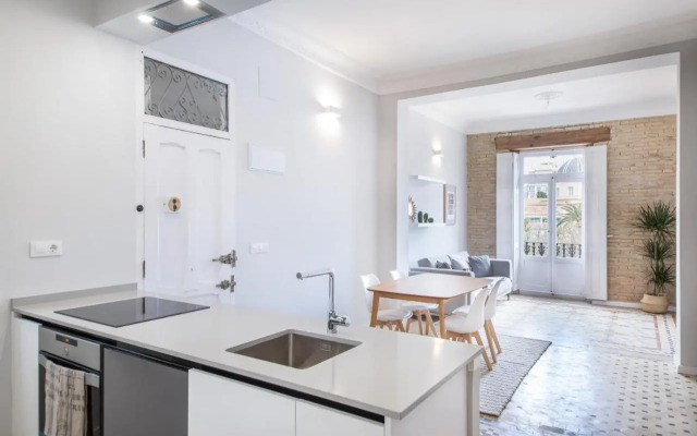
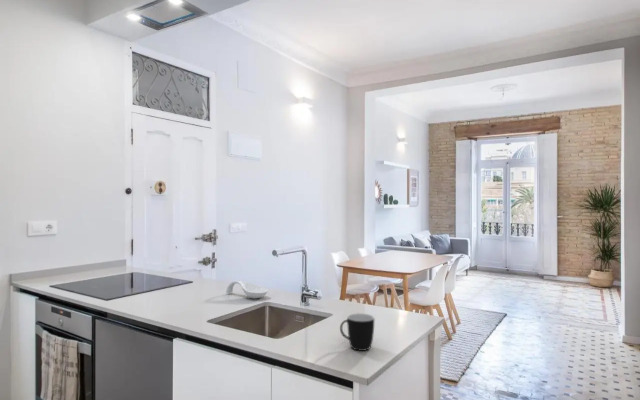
+ mug [339,312,375,352]
+ spoon rest [225,279,269,299]
